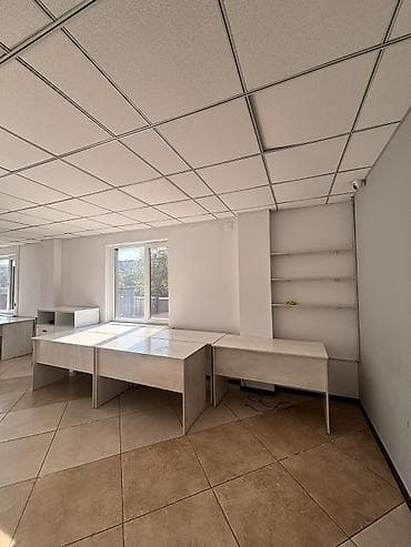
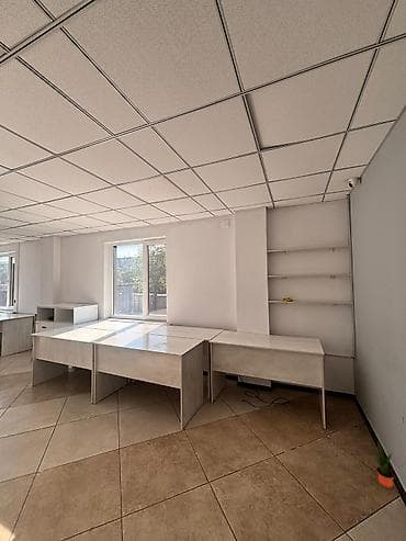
+ potted plant [373,440,395,489]
